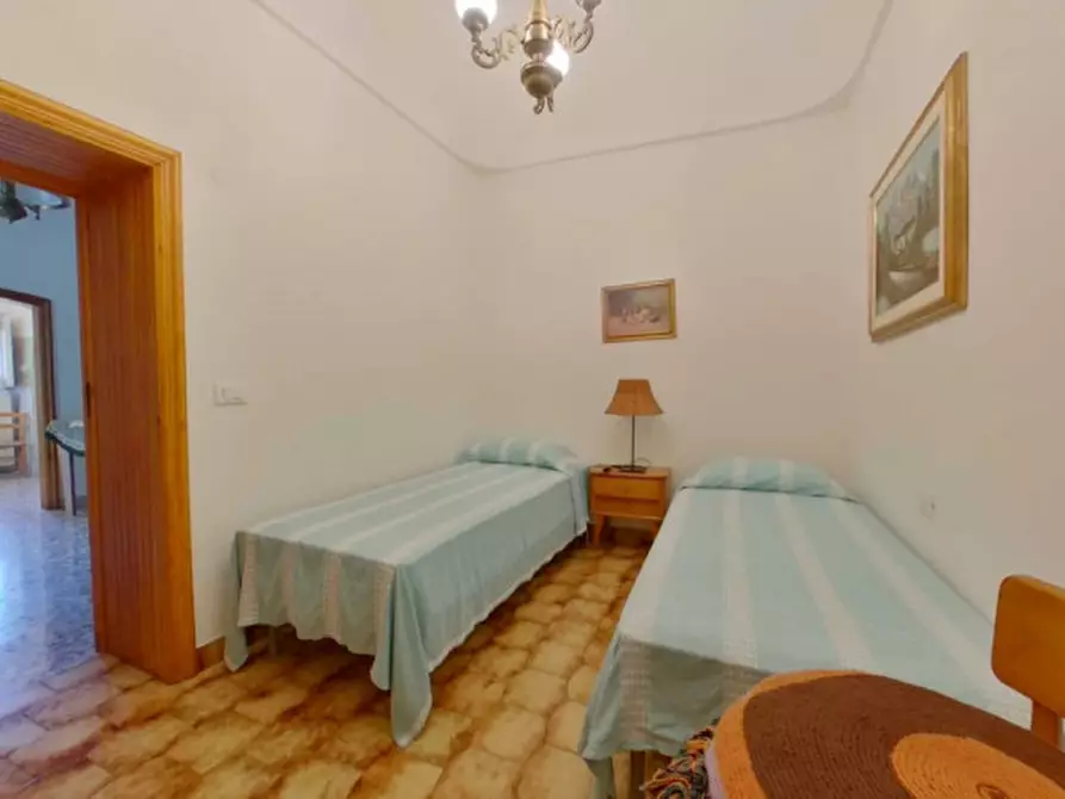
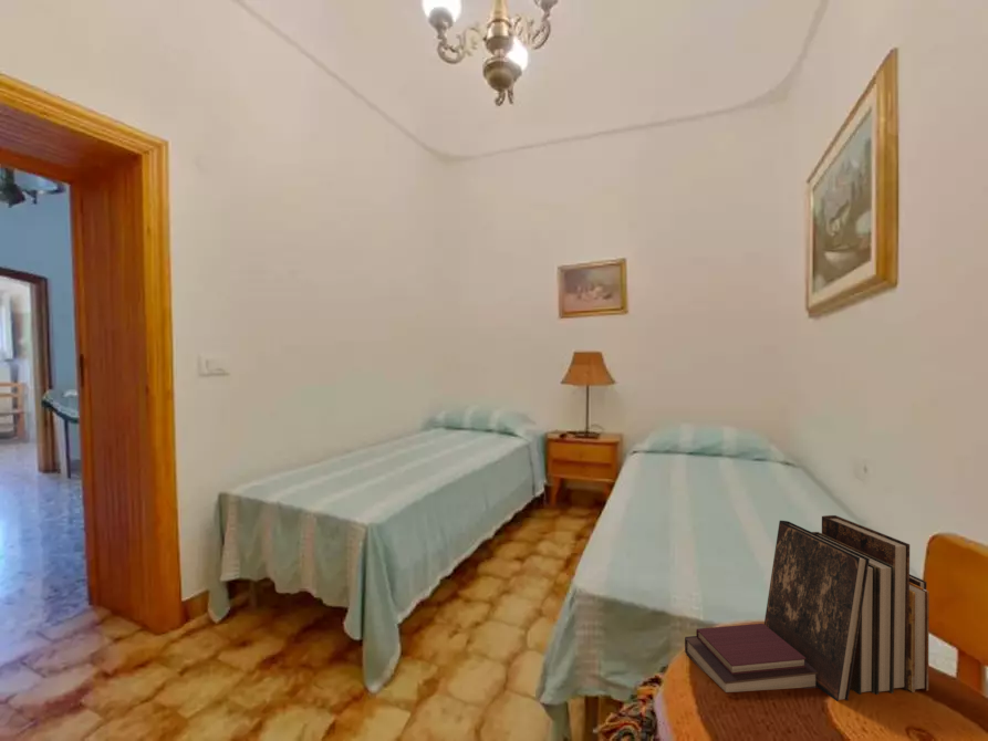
+ book [684,514,930,702]
